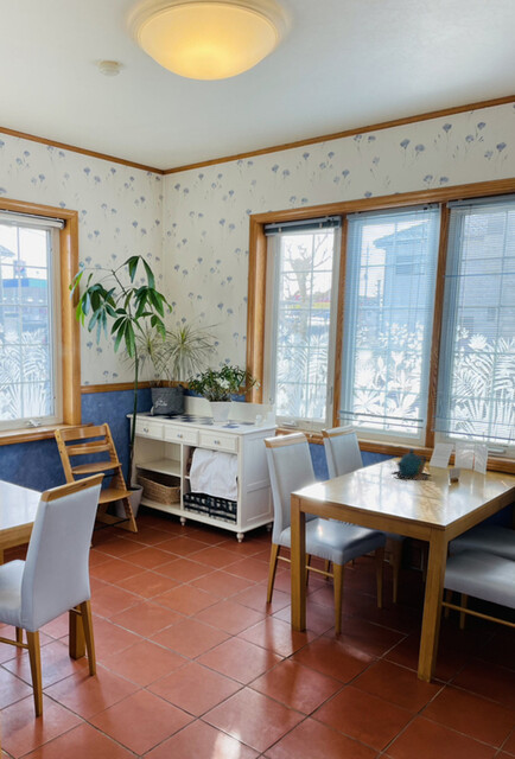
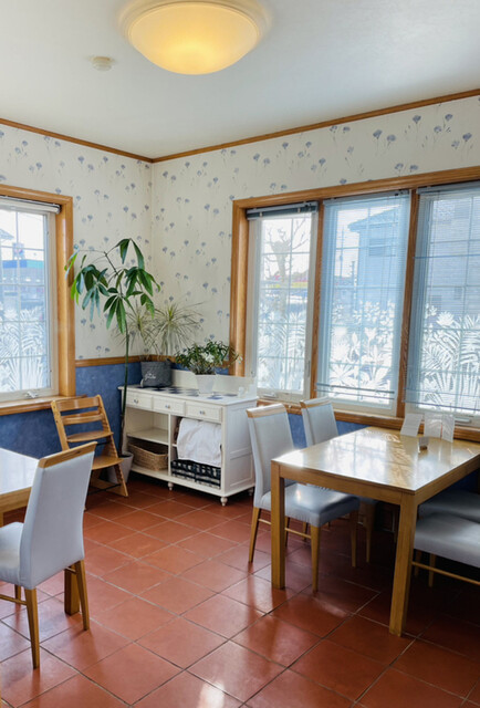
- teapot [389,448,433,483]
